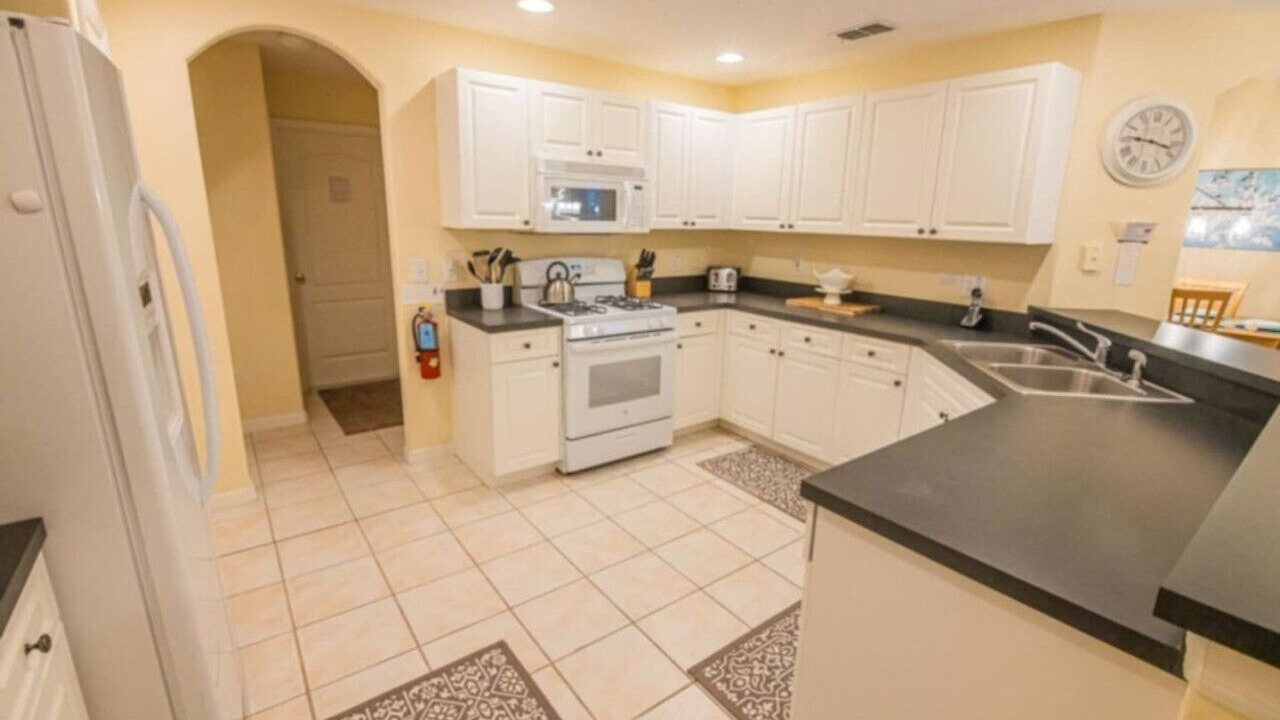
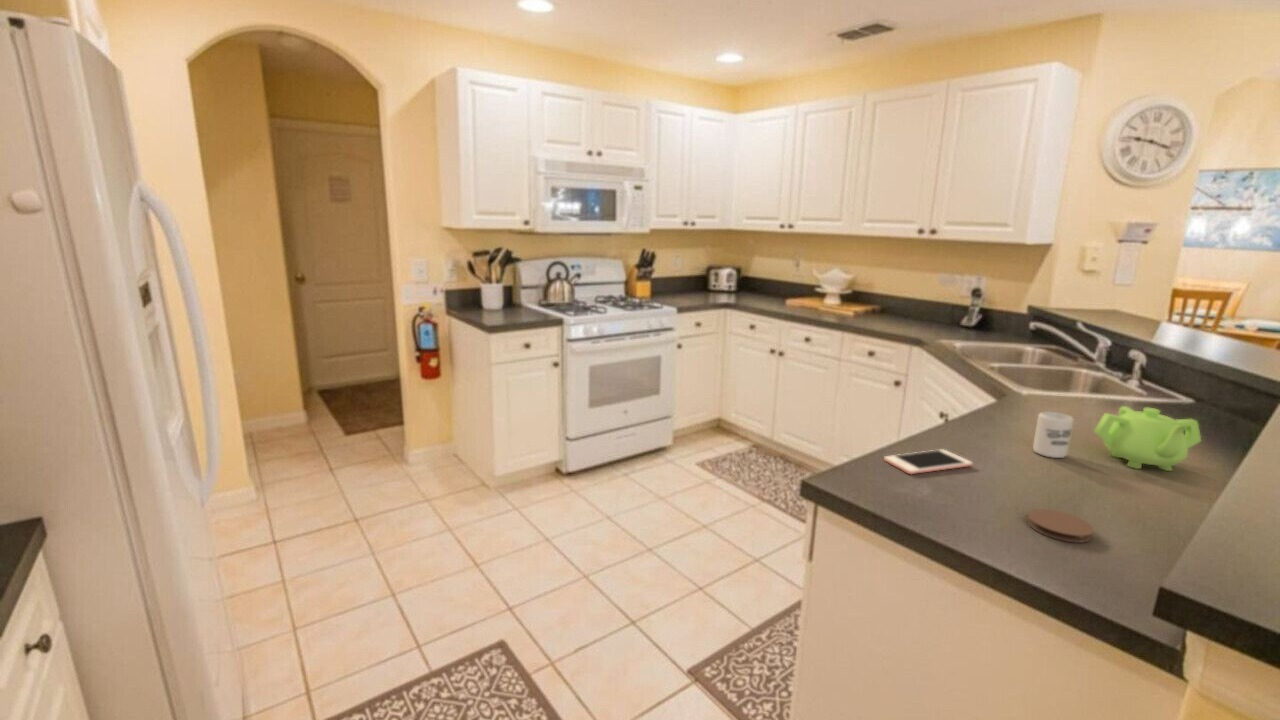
+ cup [1032,411,1075,459]
+ teapot [1093,405,1202,472]
+ coaster [1026,508,1095,544]
+ cell phone [883,448,974,475]
